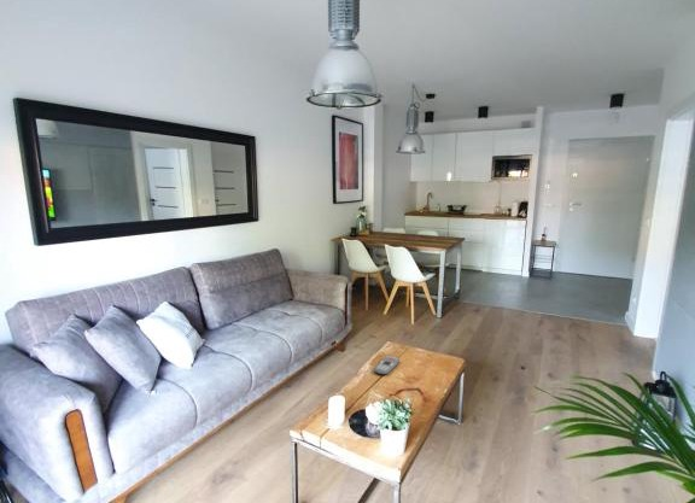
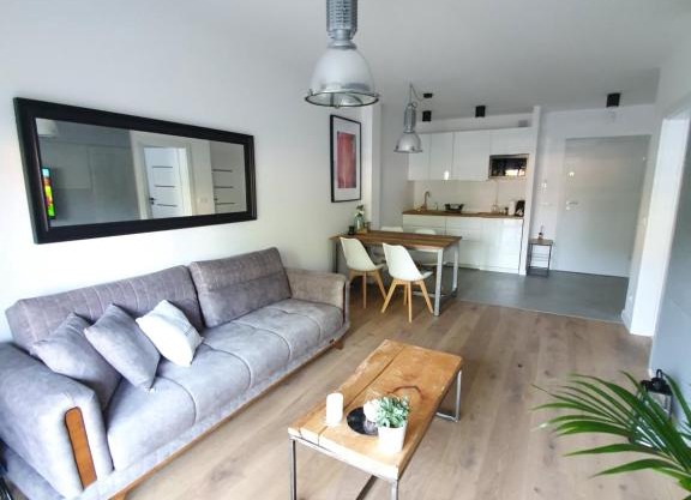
- remote control [373,355,401,376]
